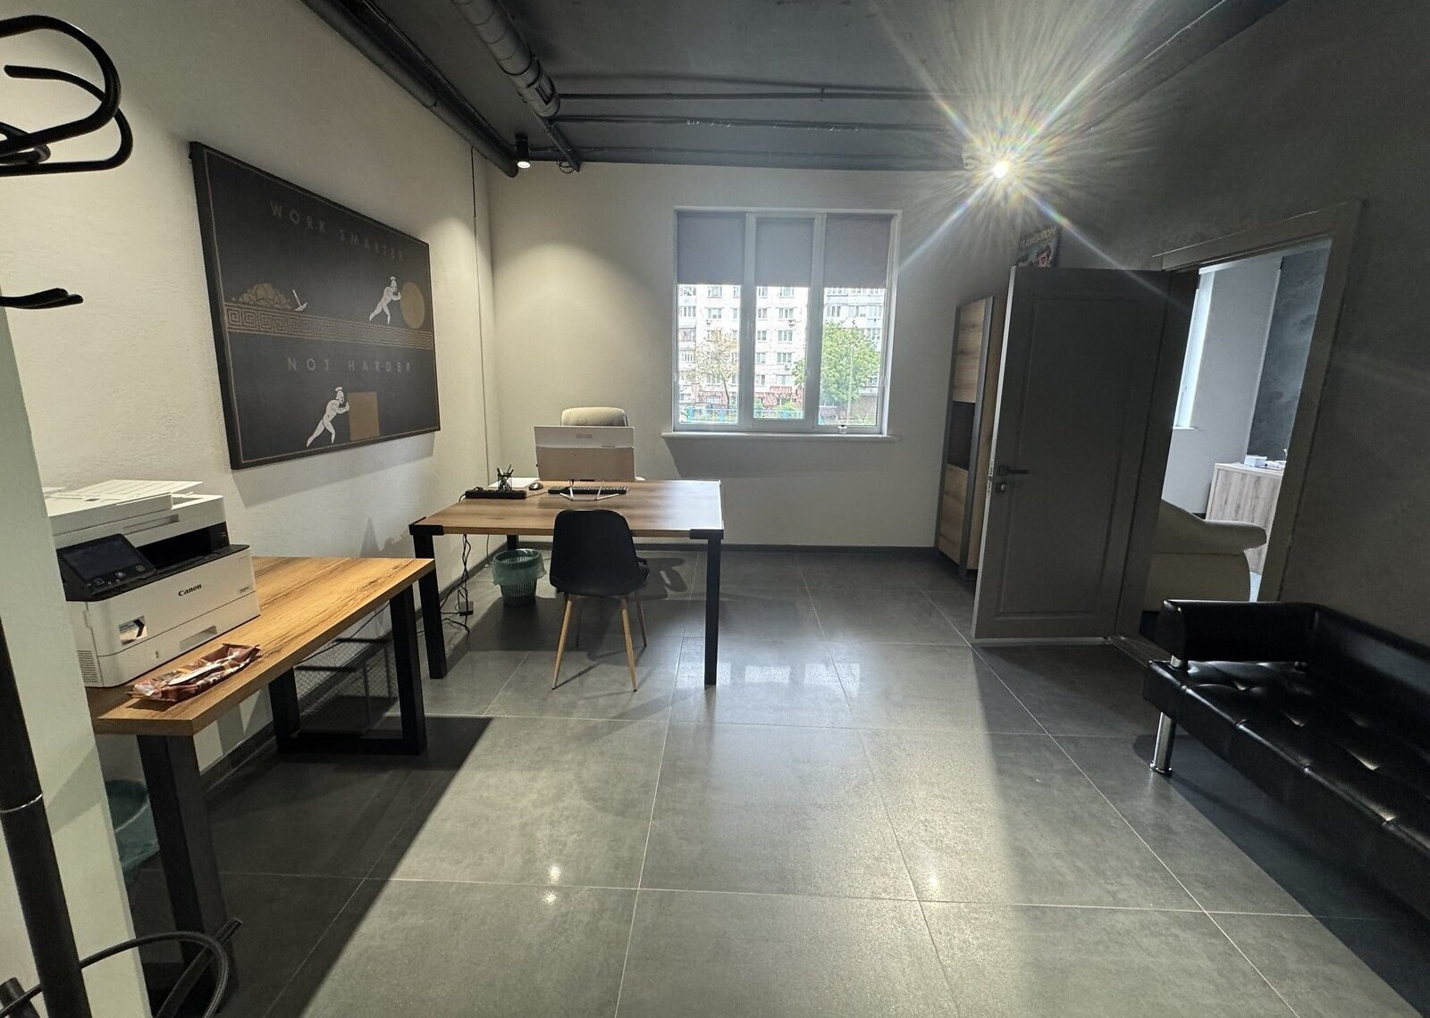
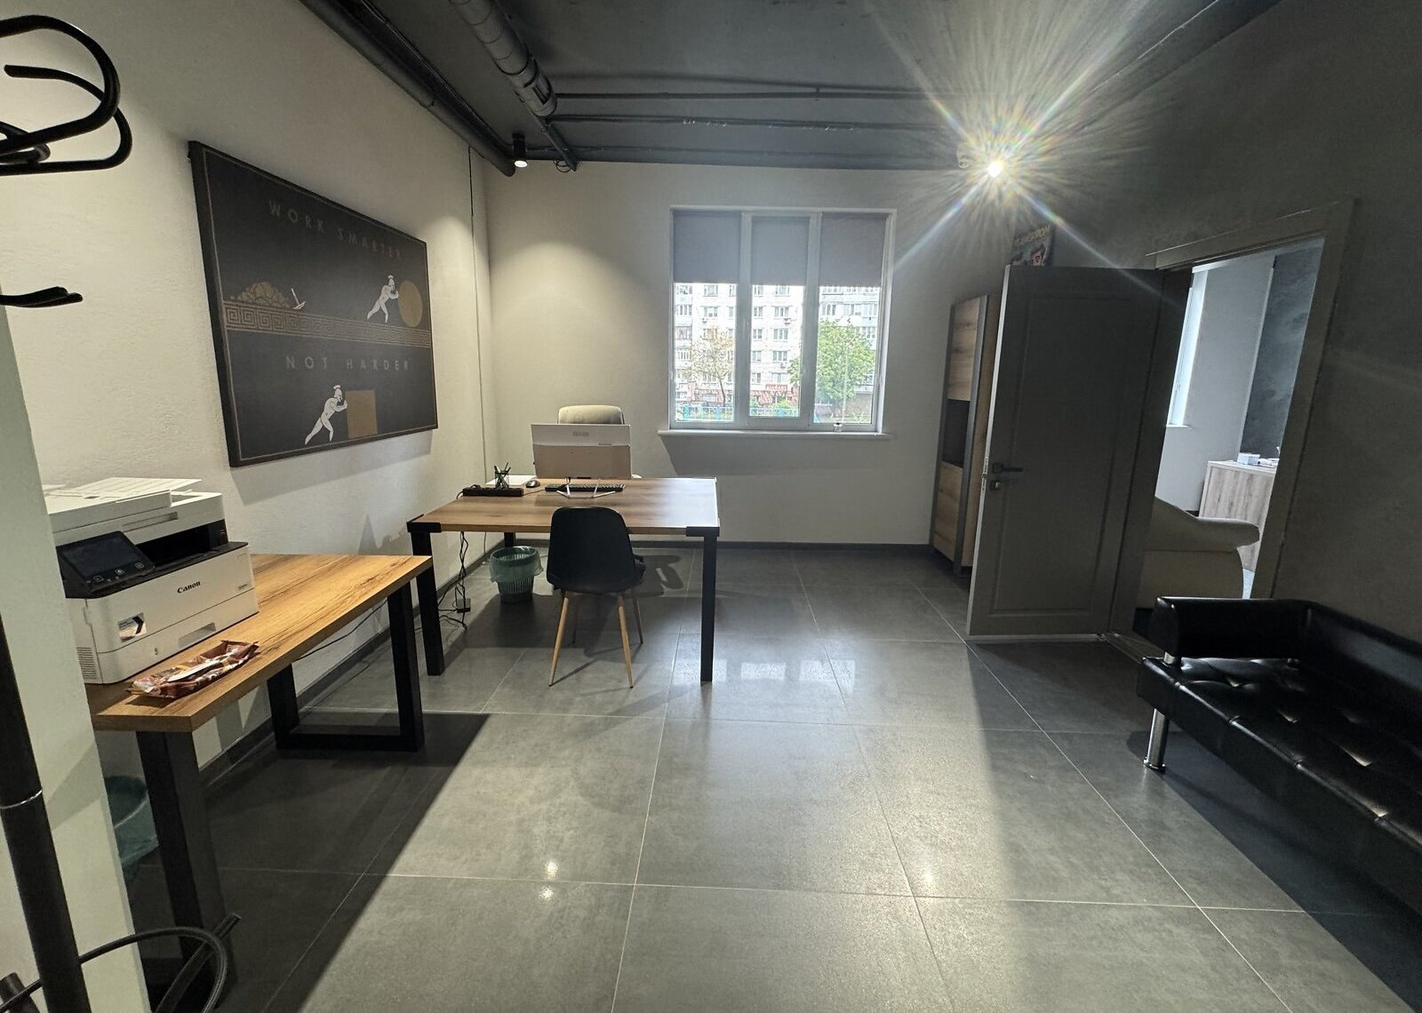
- wastebasket [291,637,399,736]
